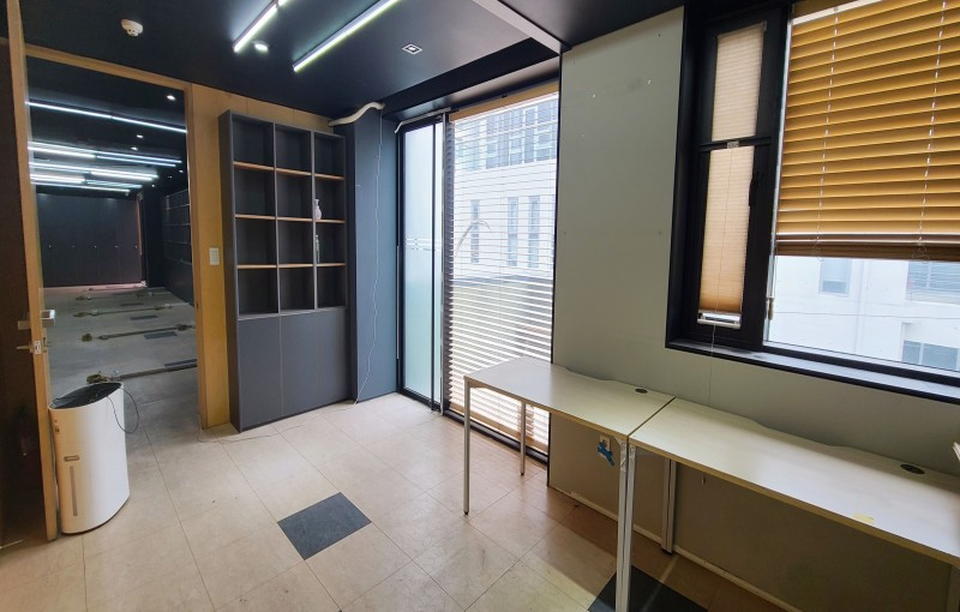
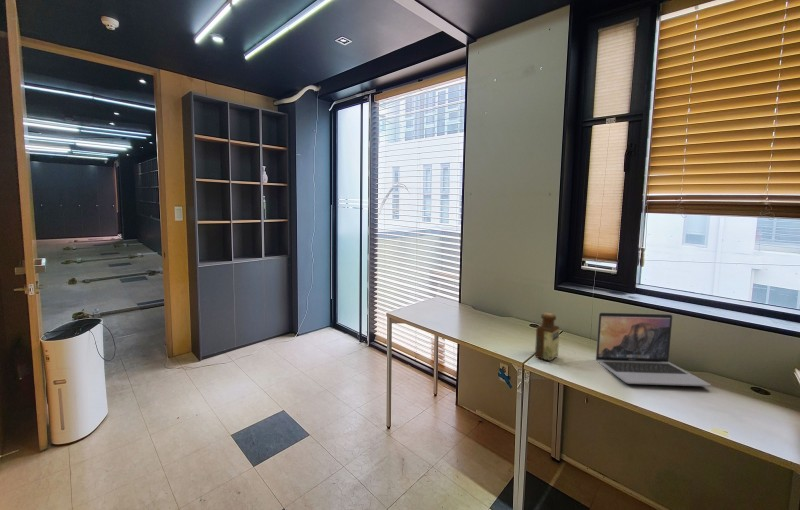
+ bottle [534,312,561,362]
+ laptop [595,312,711,387]
